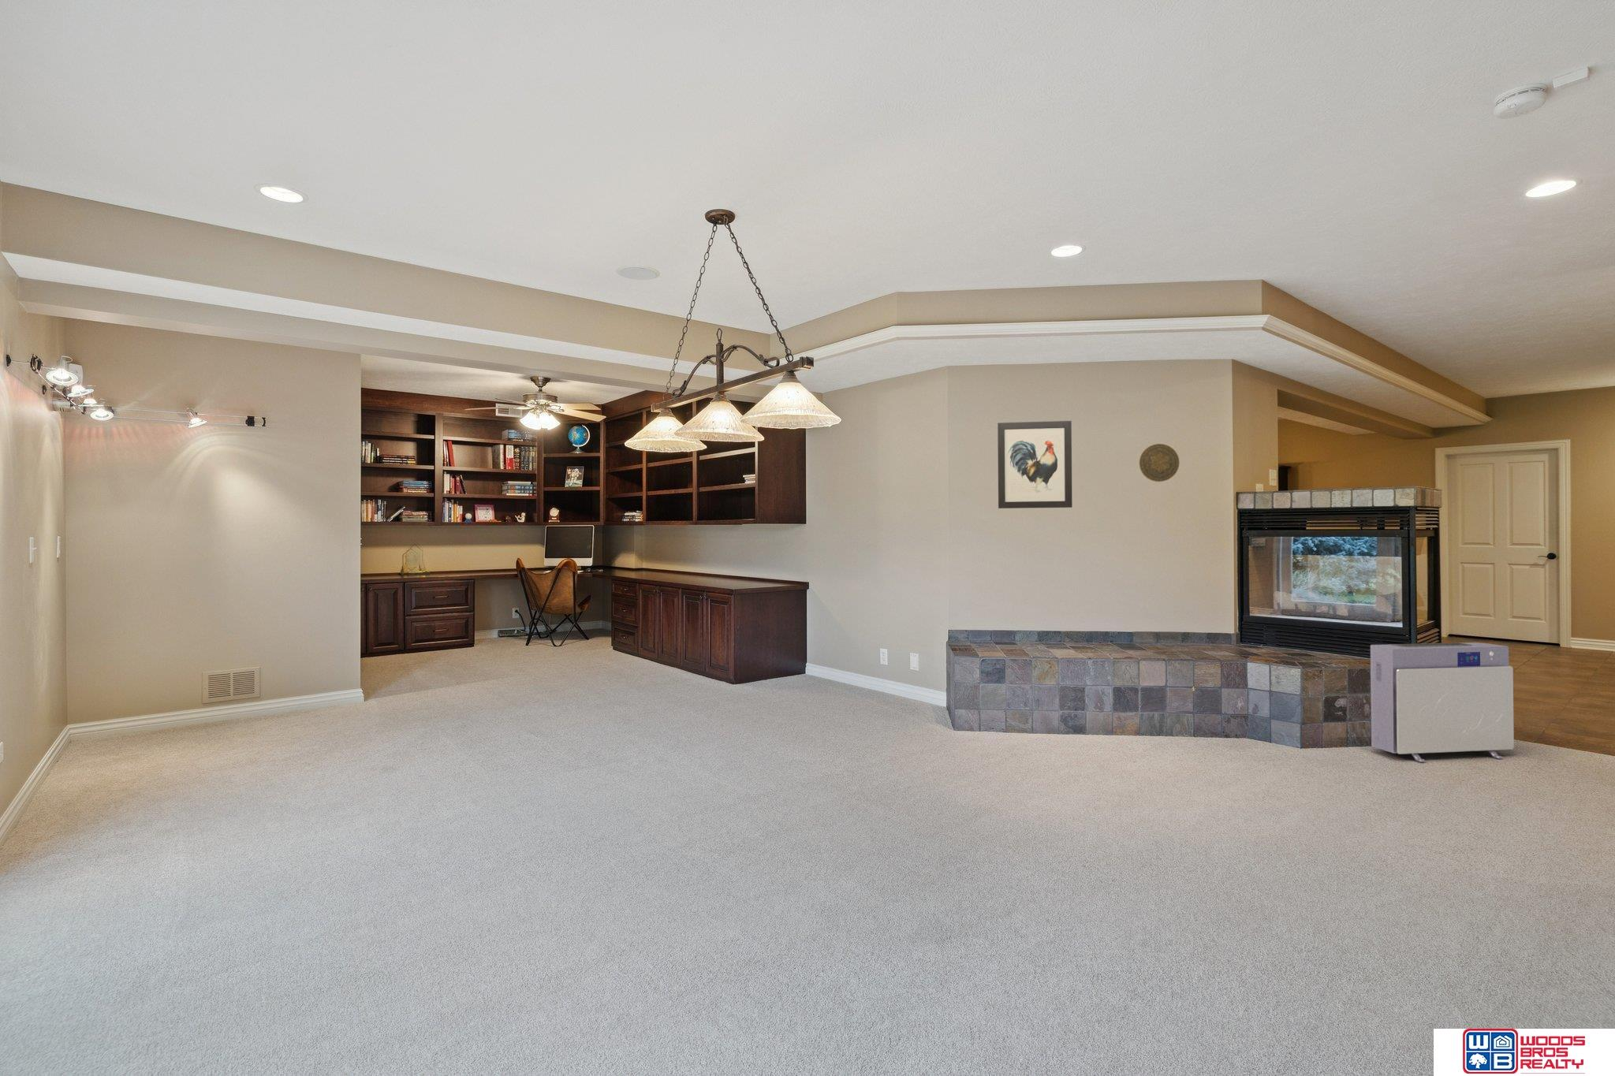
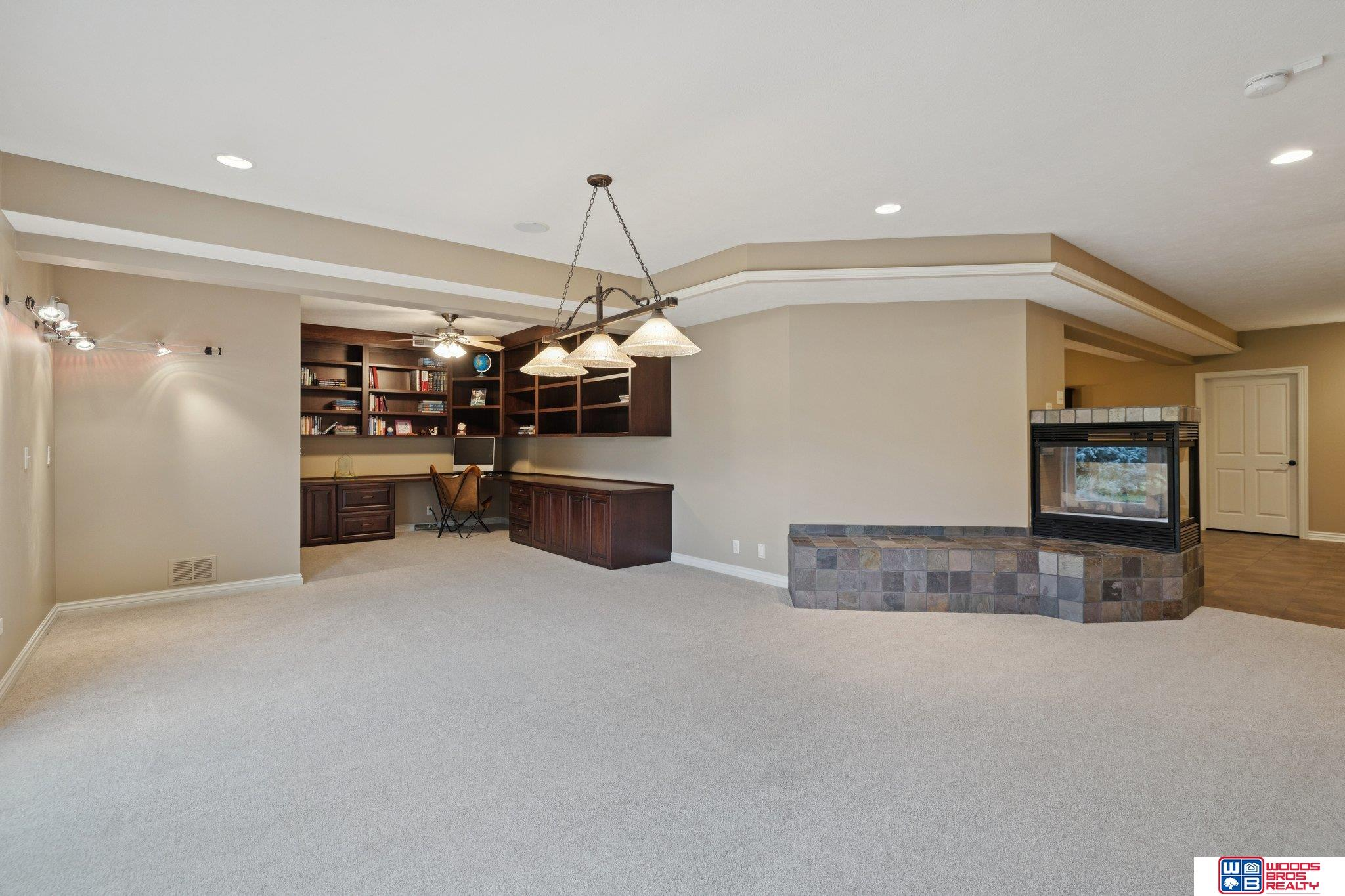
- air purifier [1370,641,1515,763]
- wall art [997,420,1073,509]
- decorative plate [1138,443,1180,483]
